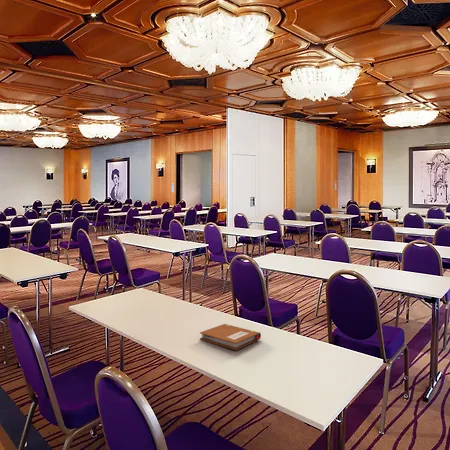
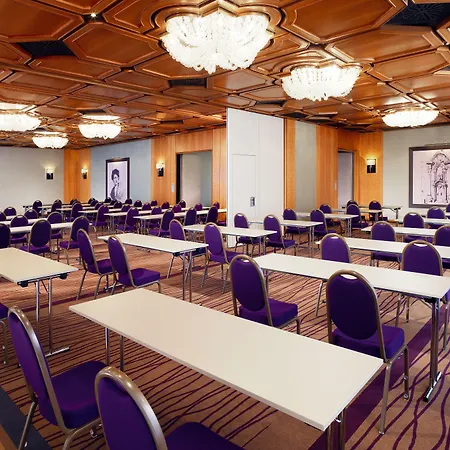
- notebook [199,323,262,351]
